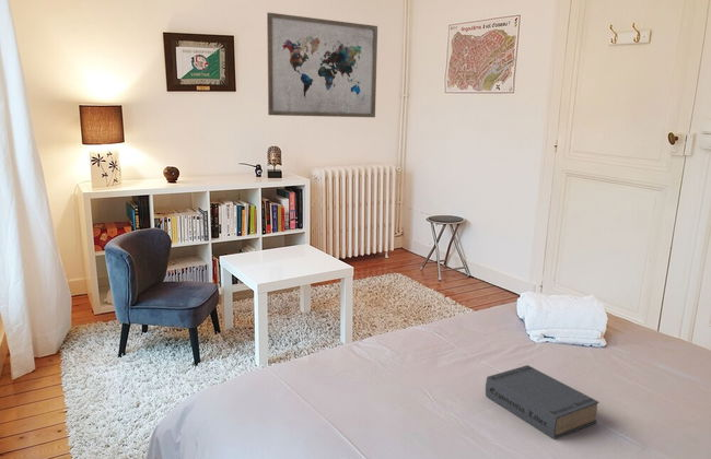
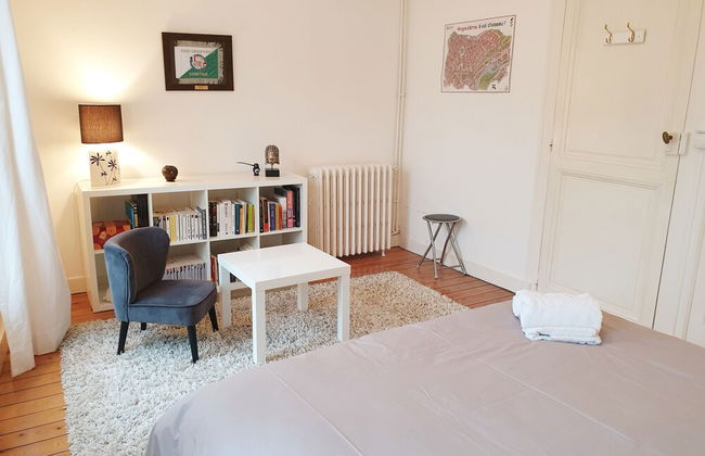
- book [485,364,599,440]
- wall art [266,12,378,118]
